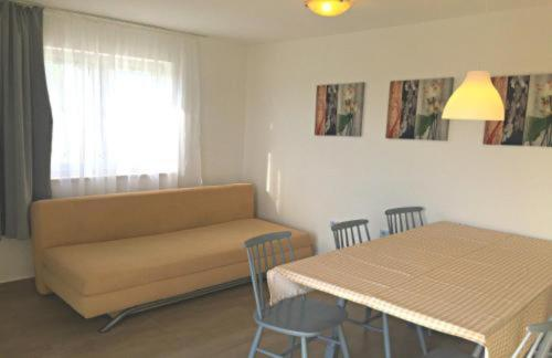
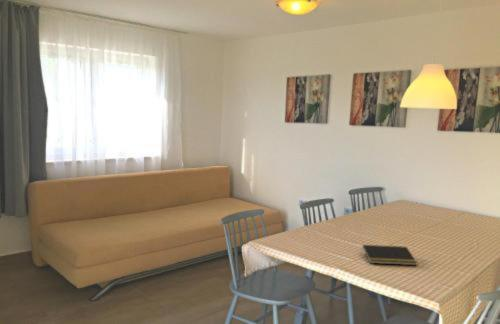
+ notepad [360,244,418,266]
